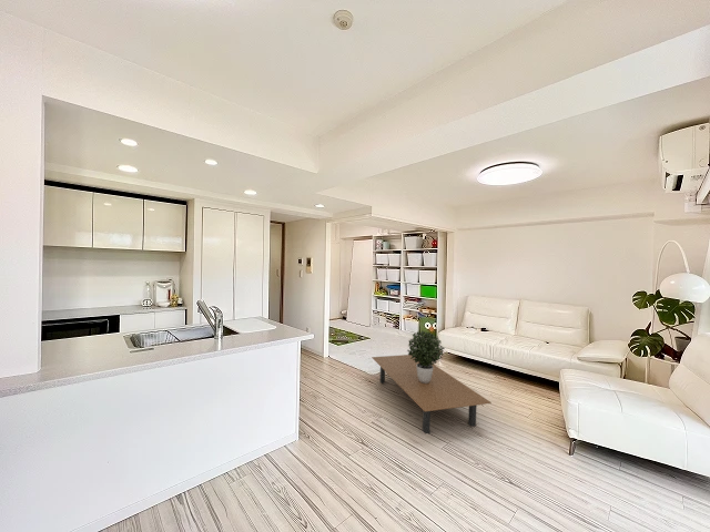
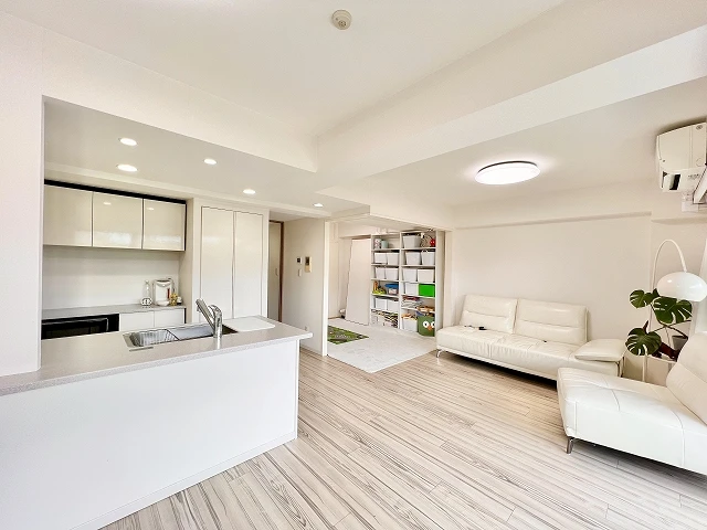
- potted plant [406,330,446,383]
- coffee table [371,354,493,434]
